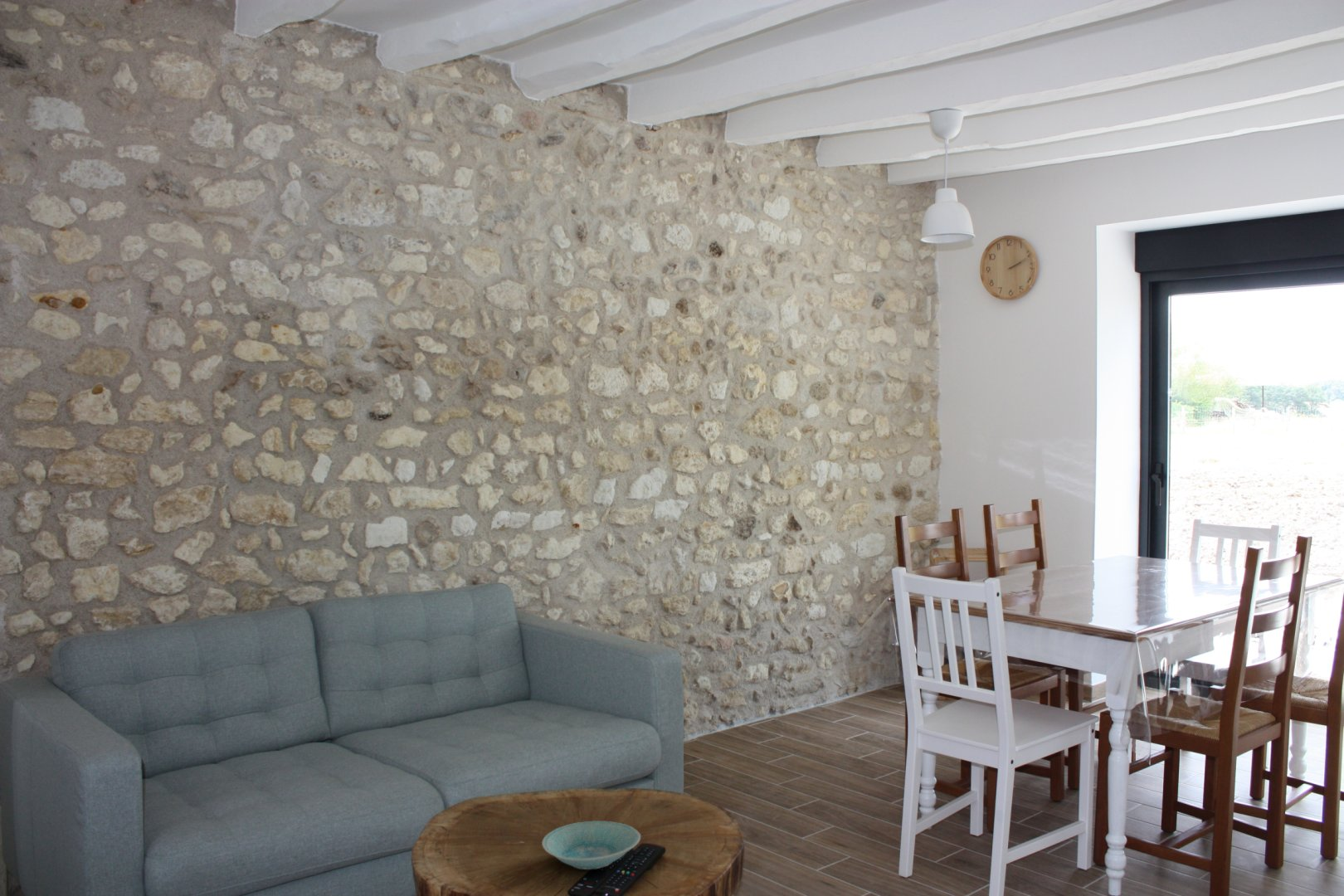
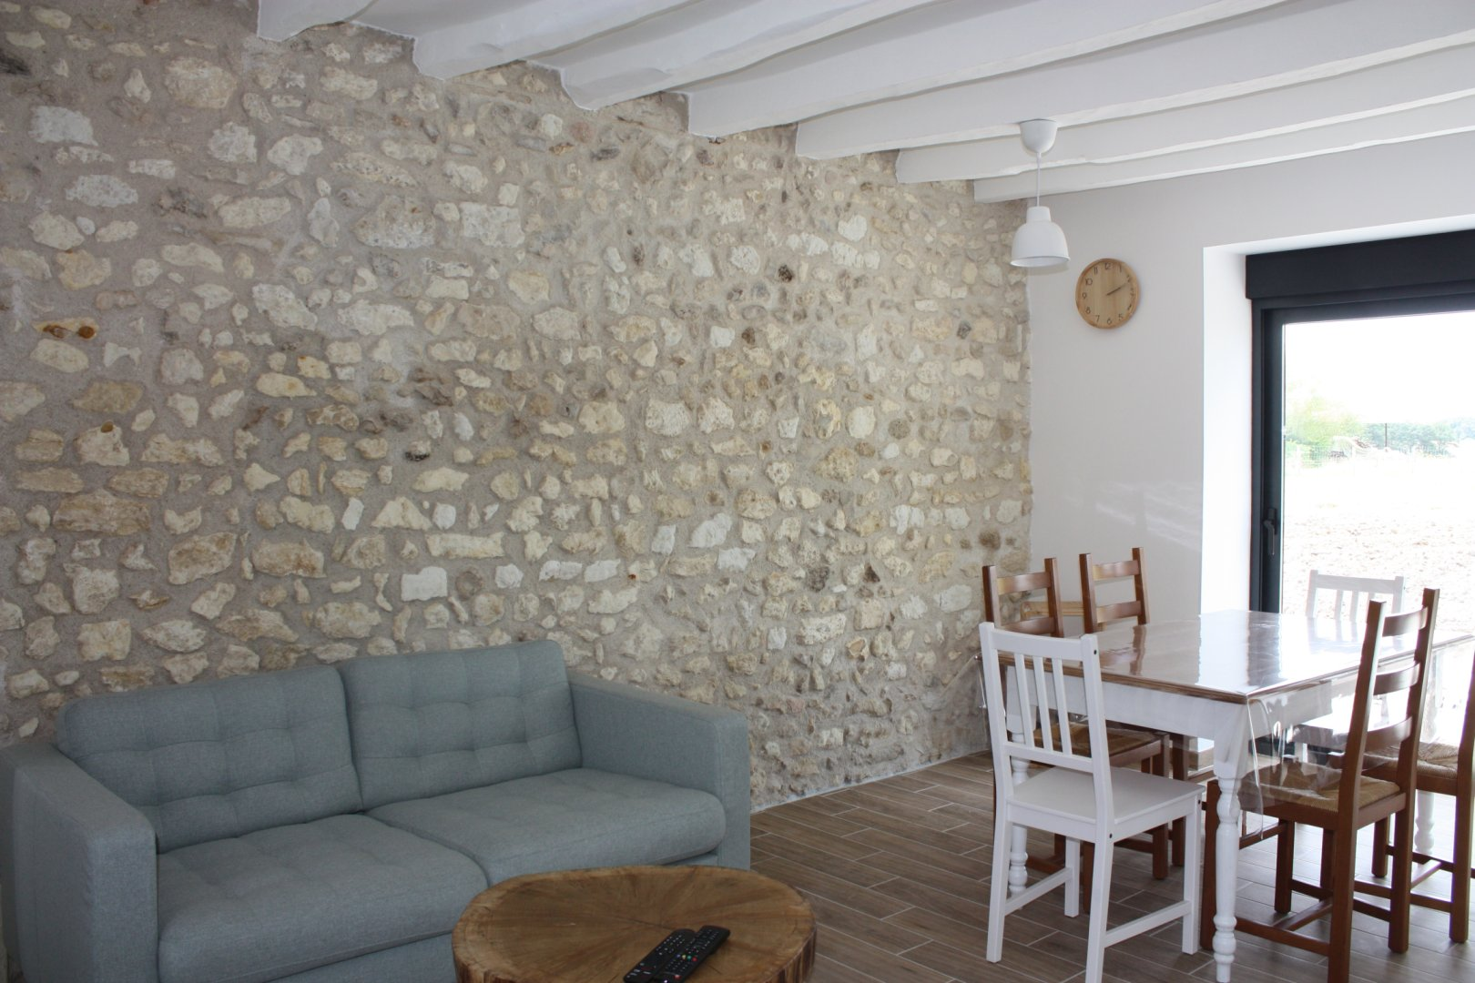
- bowl [541,821,641,870]
